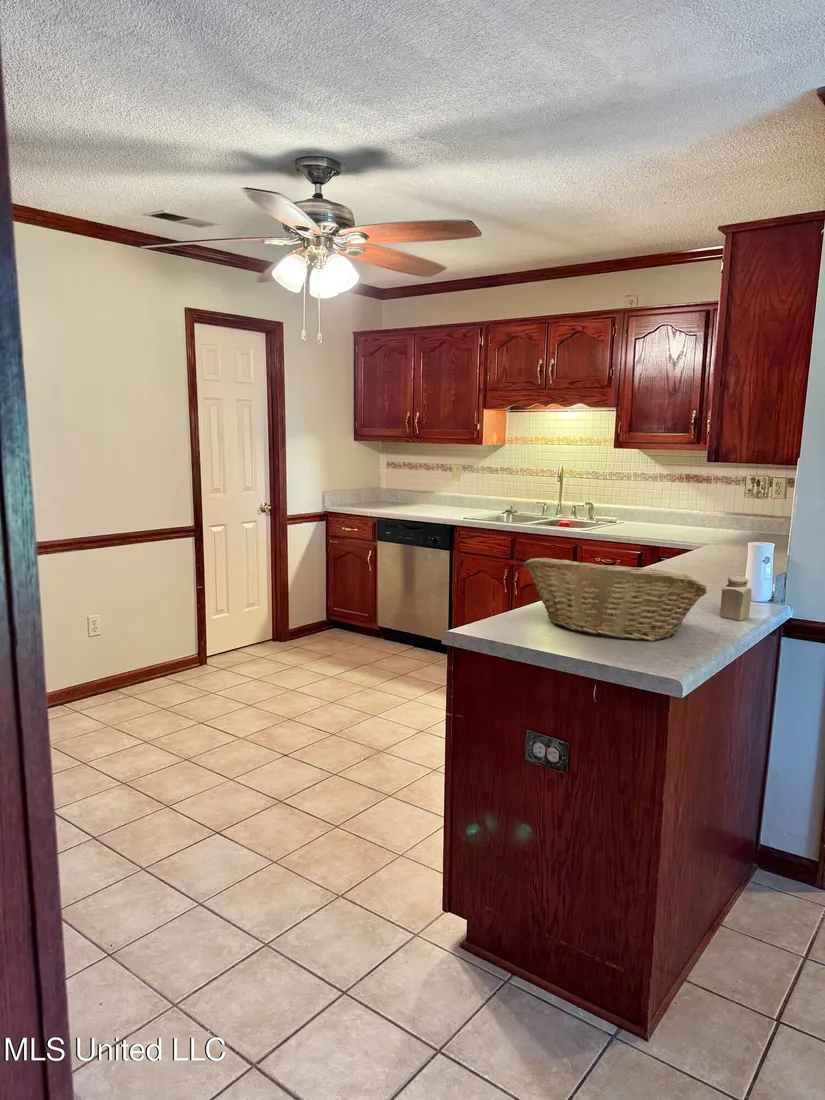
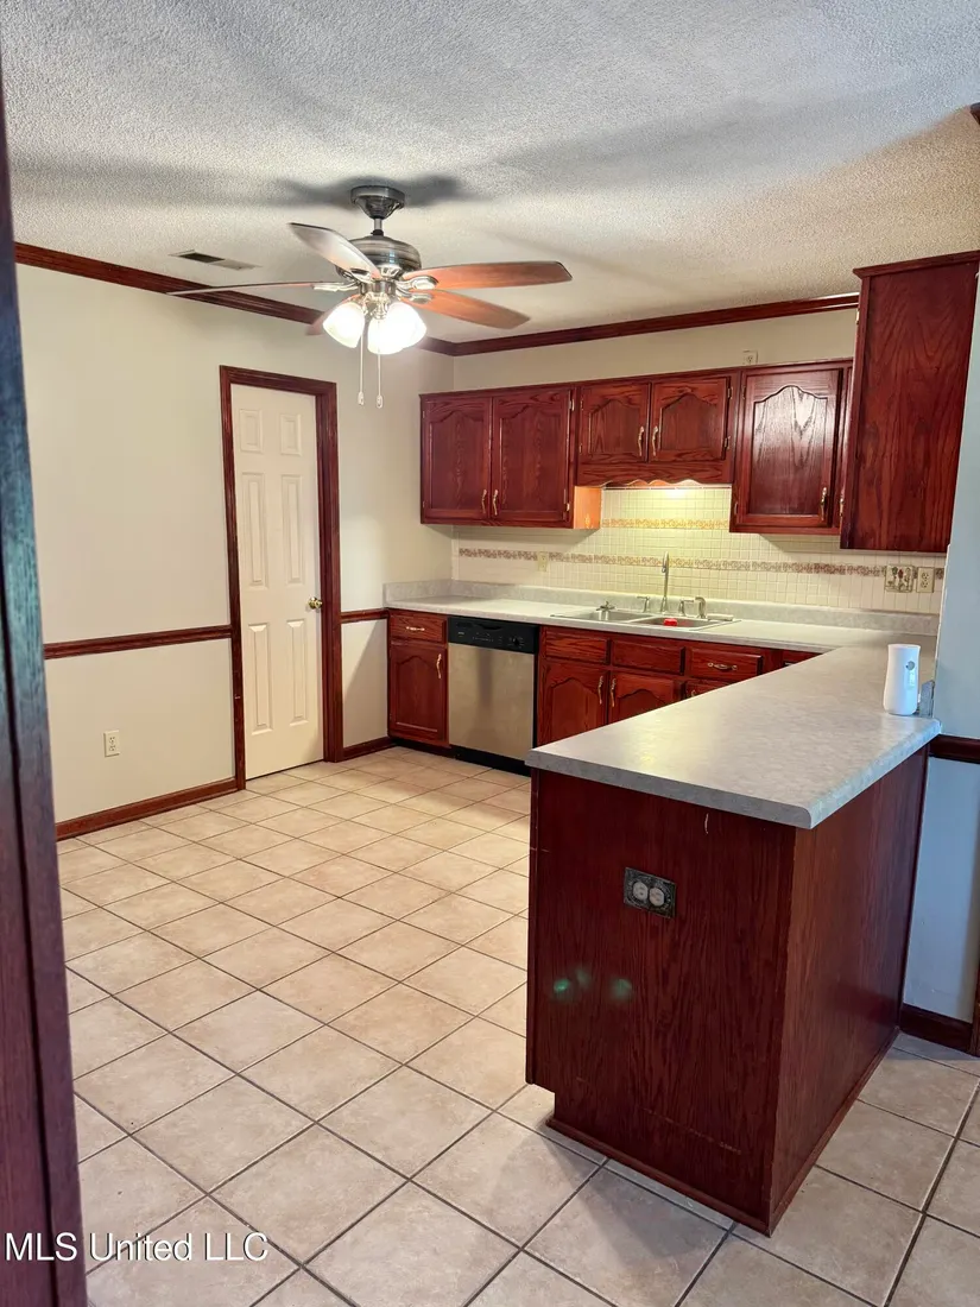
- salt shaker [719,575,753,621]
- fruit basket [523,557,708,642]
